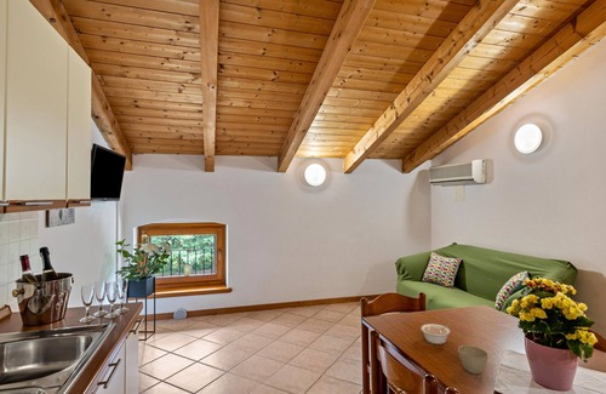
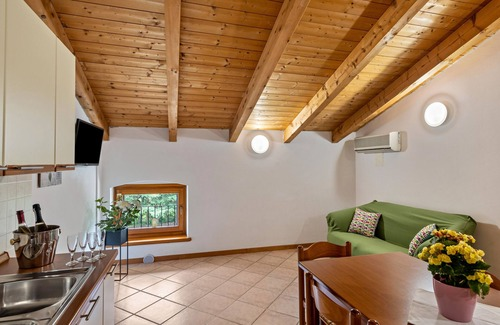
- flower pot [457,344,490,375]
- legume [421,322,451,346]
